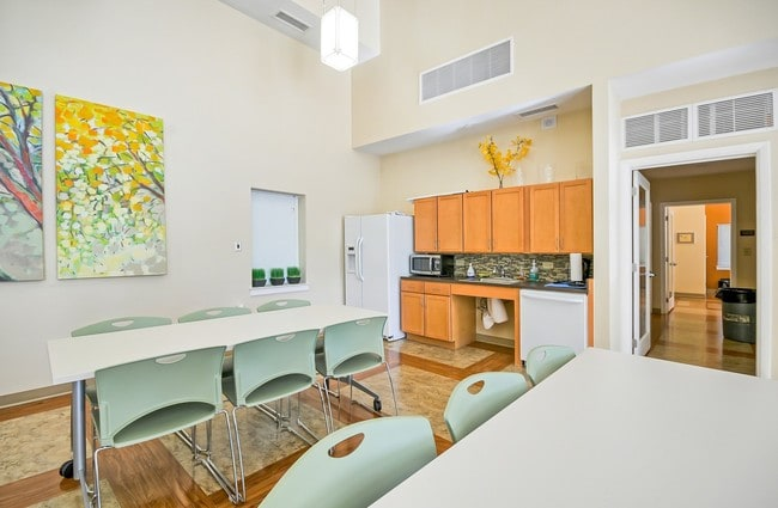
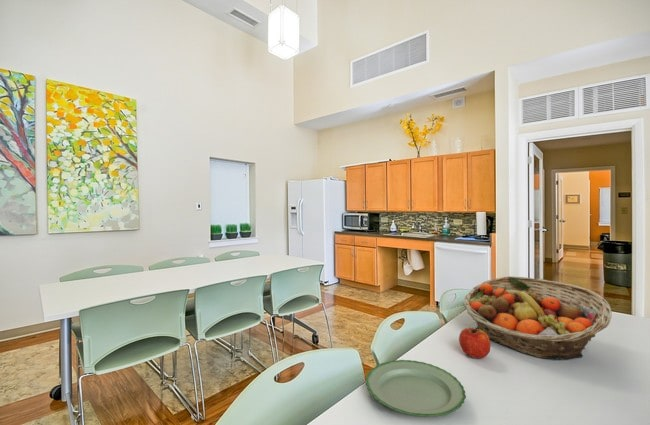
+ fruit basket [462,275,613,360]
+ plate [364,359,467,418]
+ apple [458,327,492,359]
